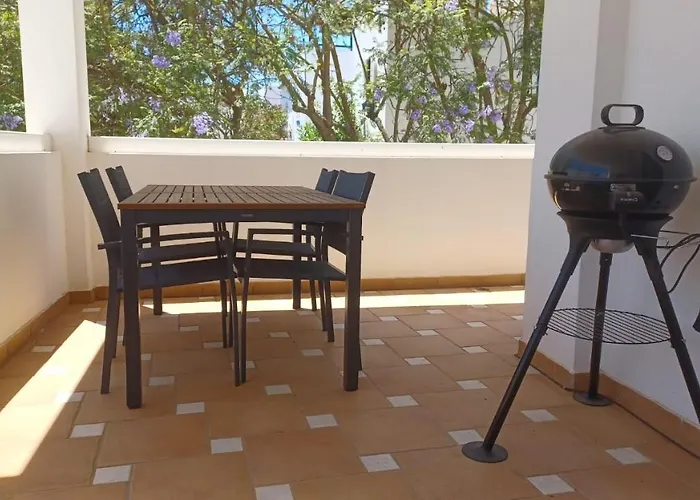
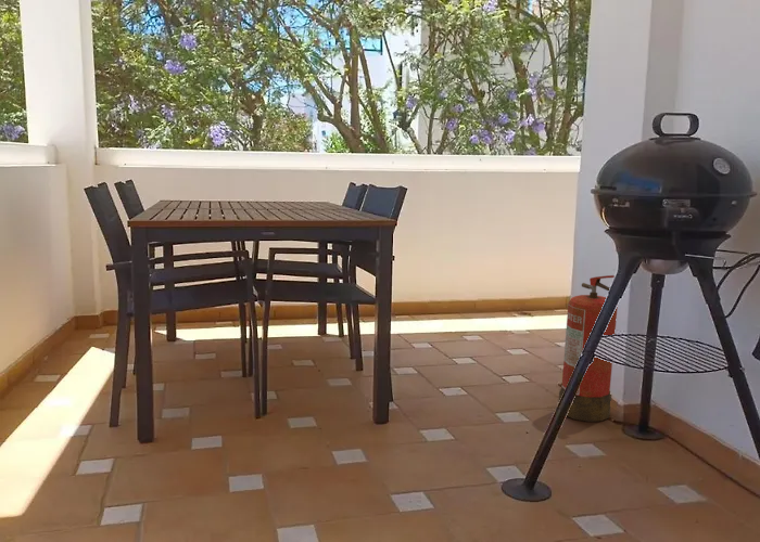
+ fire extinguisher [558,274,619,423]
